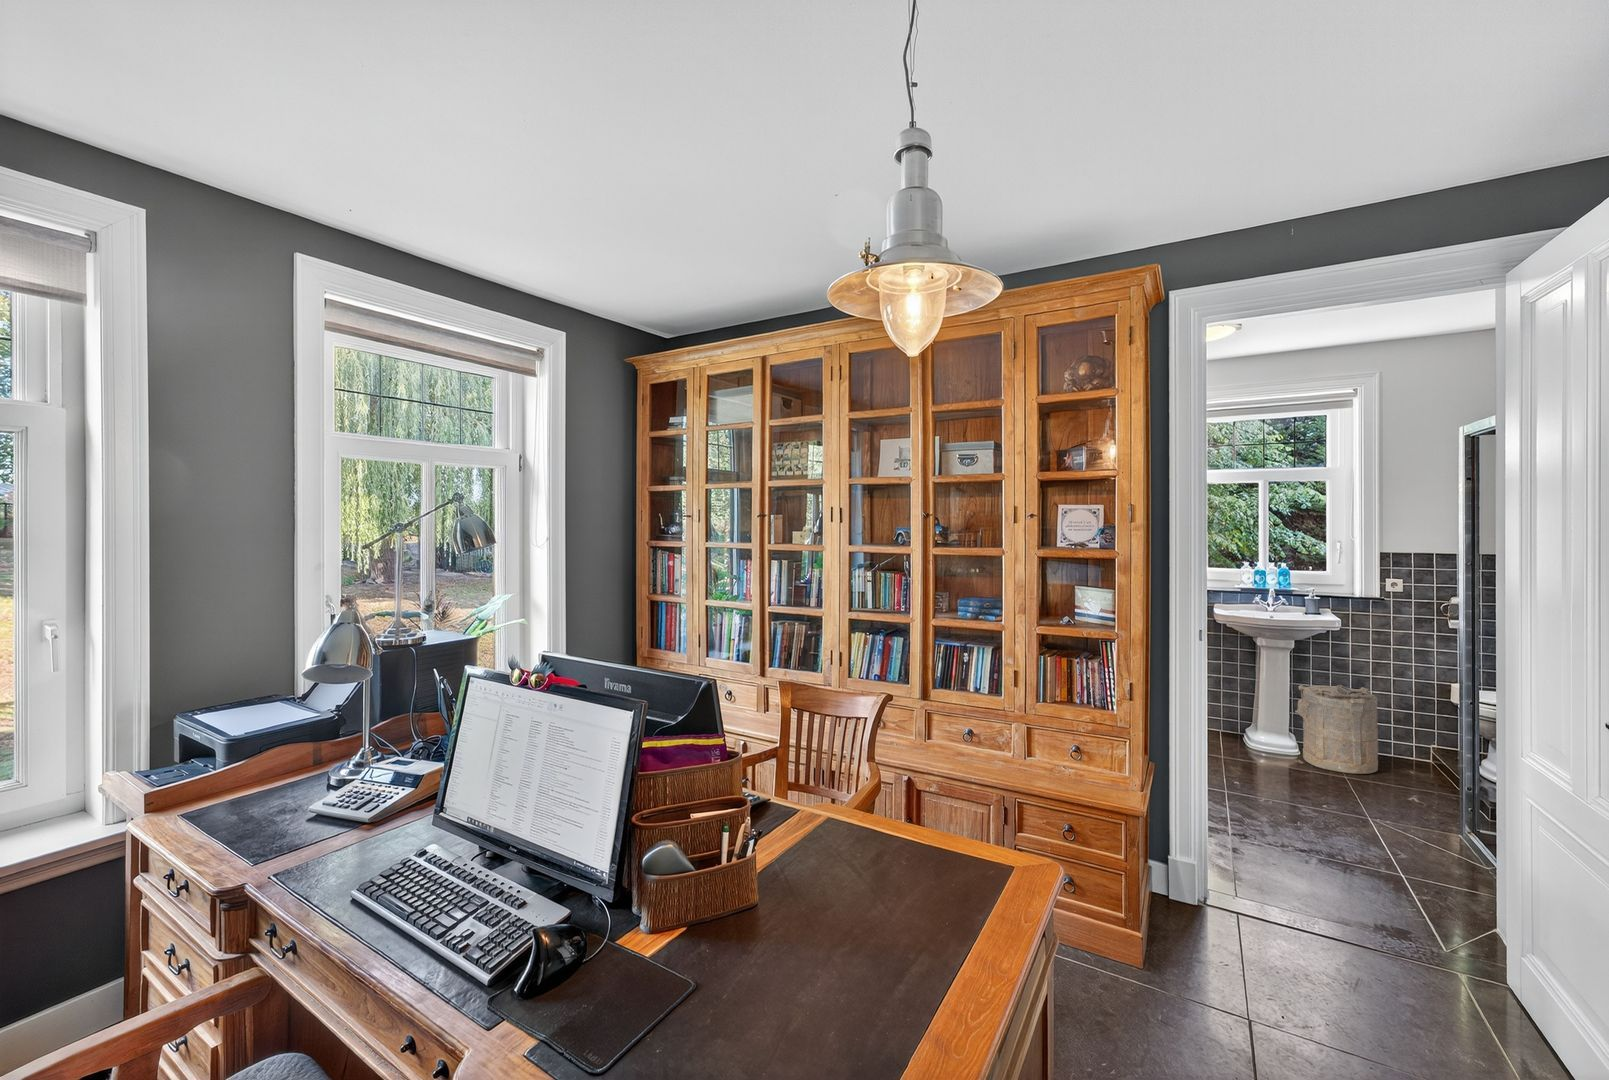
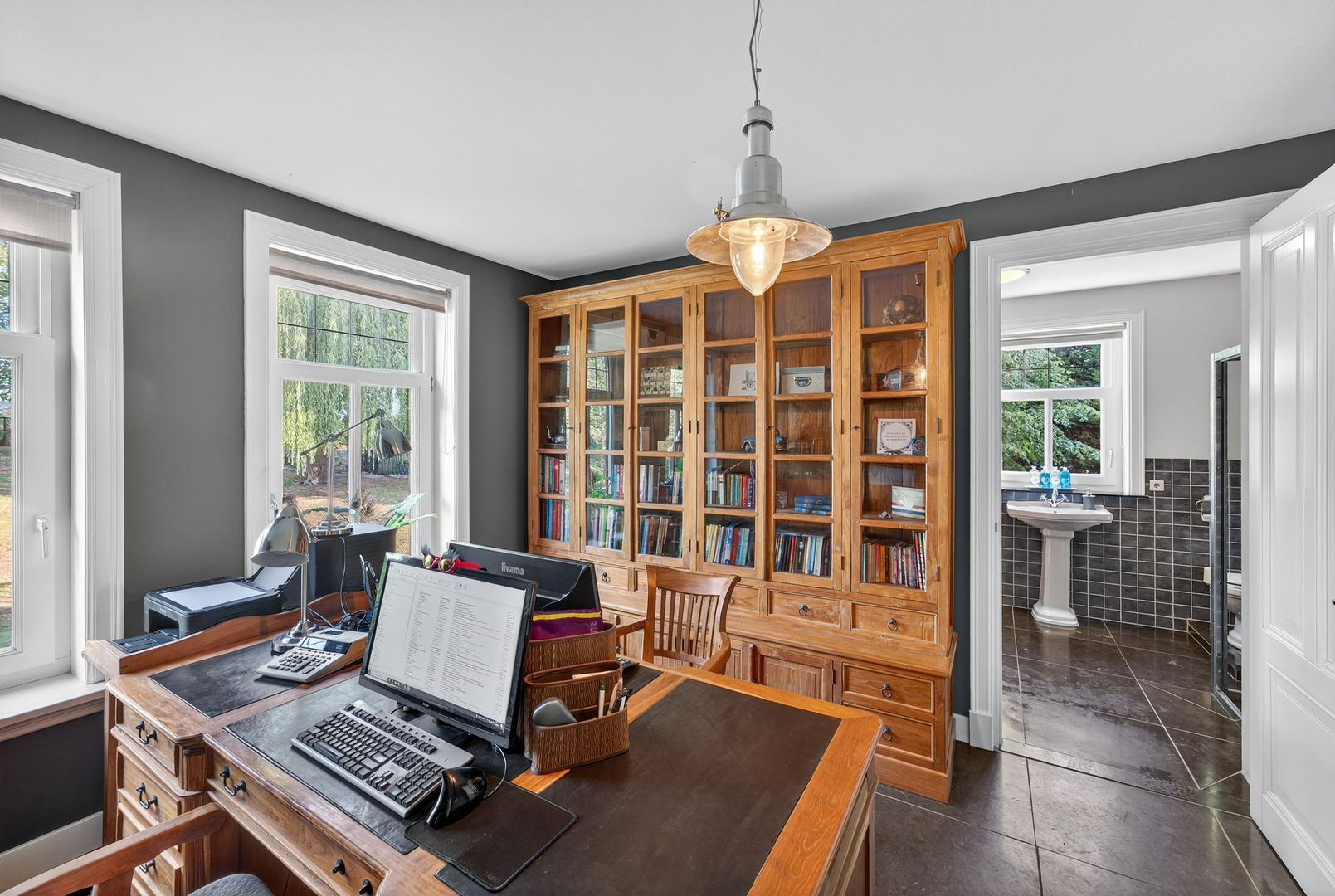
- laundry hamper [1294,683,1379,775]
